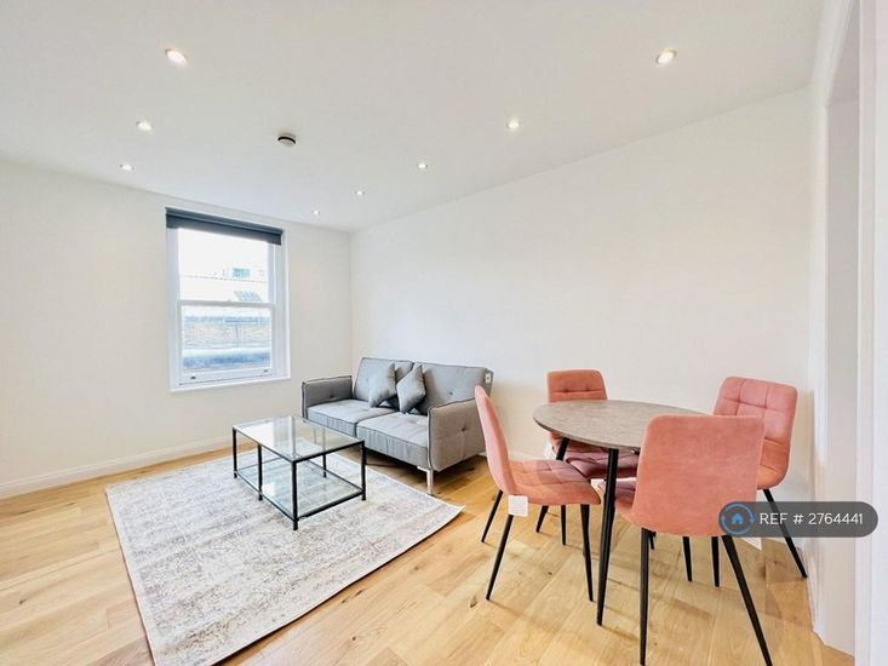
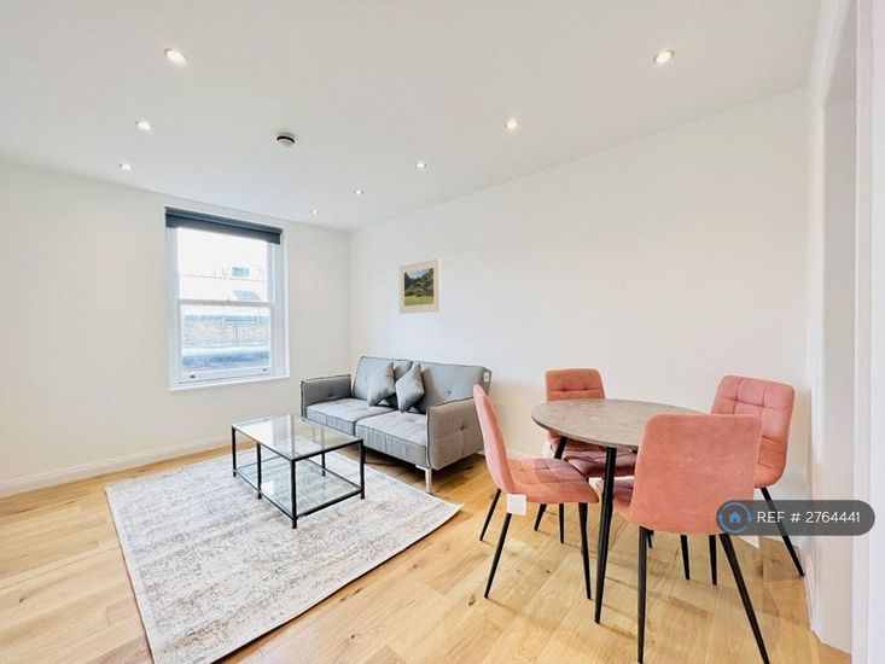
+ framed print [397,257,442,315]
